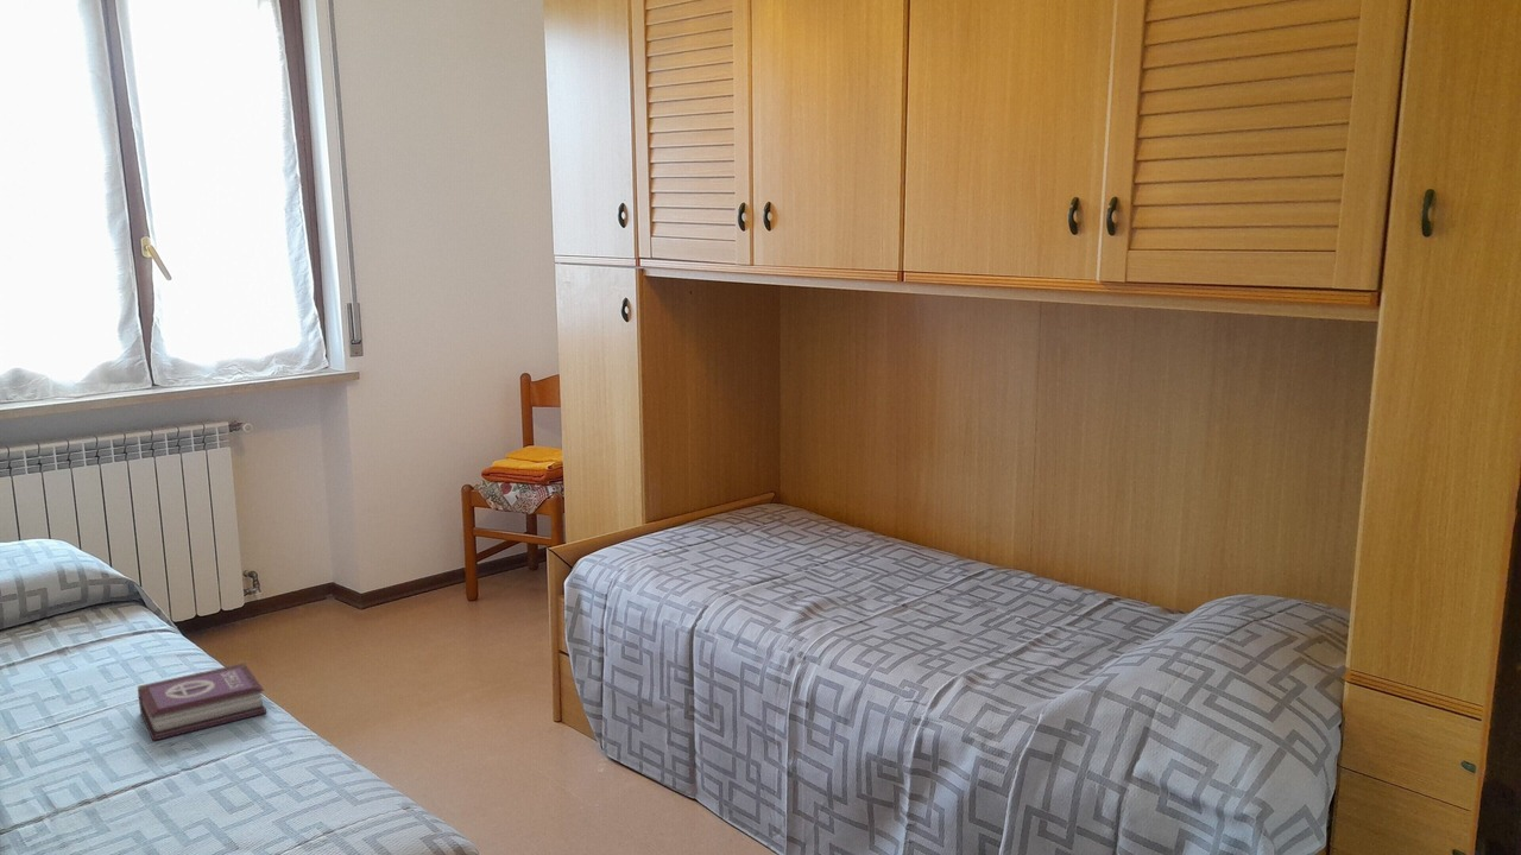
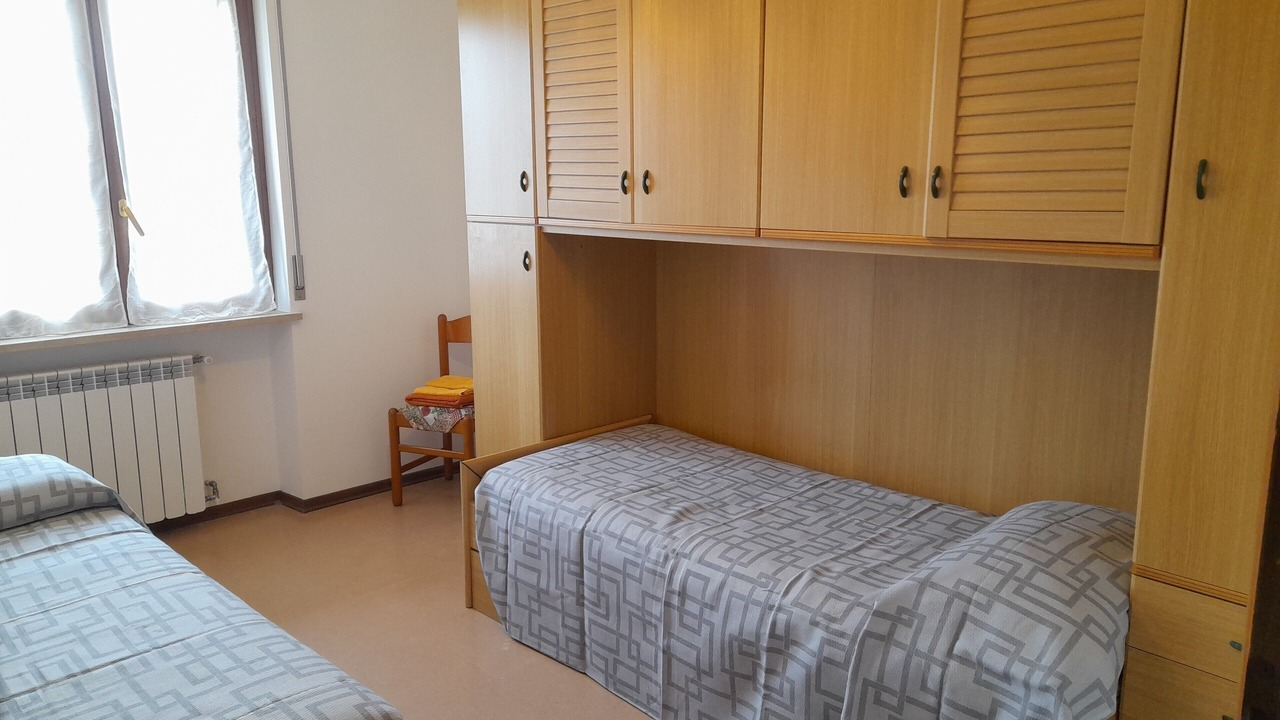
- book [137,661,267,742]
